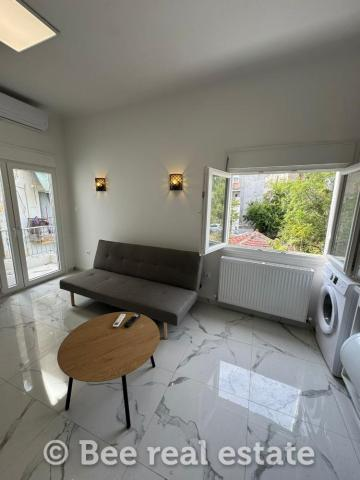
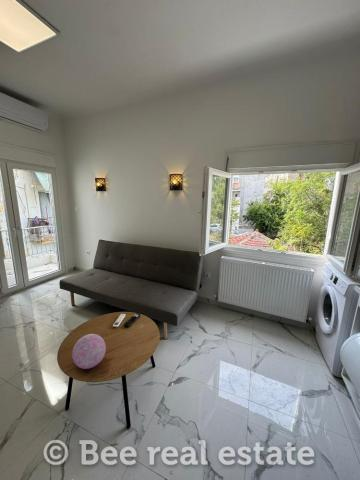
+ decorative orb [71,333,107,370]
